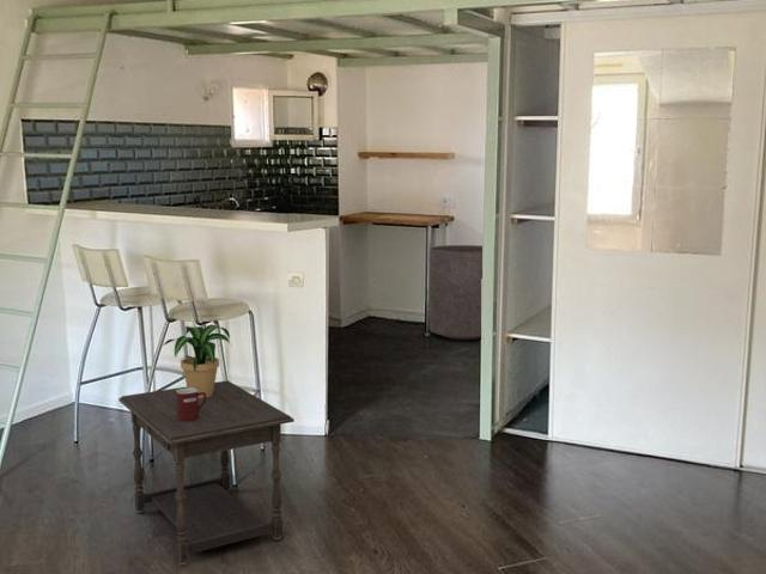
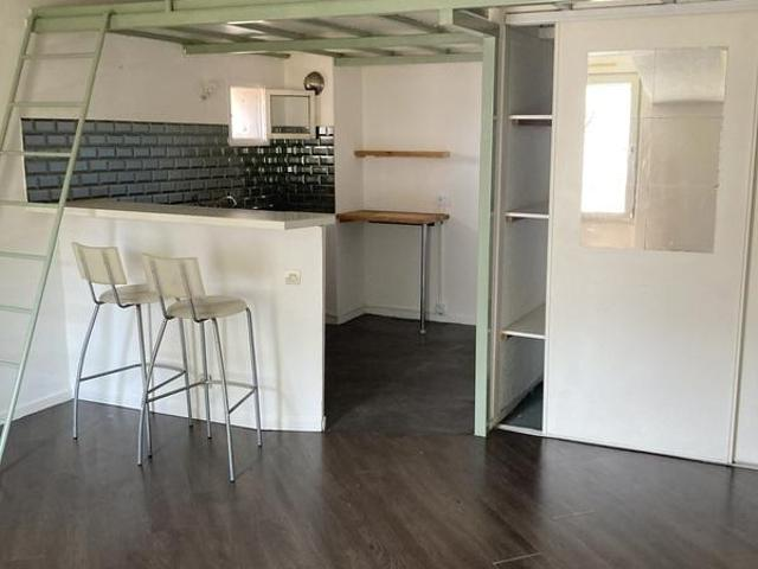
- side table [117,379,296,568]
- mug [176,387,206,421]
- trash can [427,244,484,341]
- potted plant [159,324,233,398]
